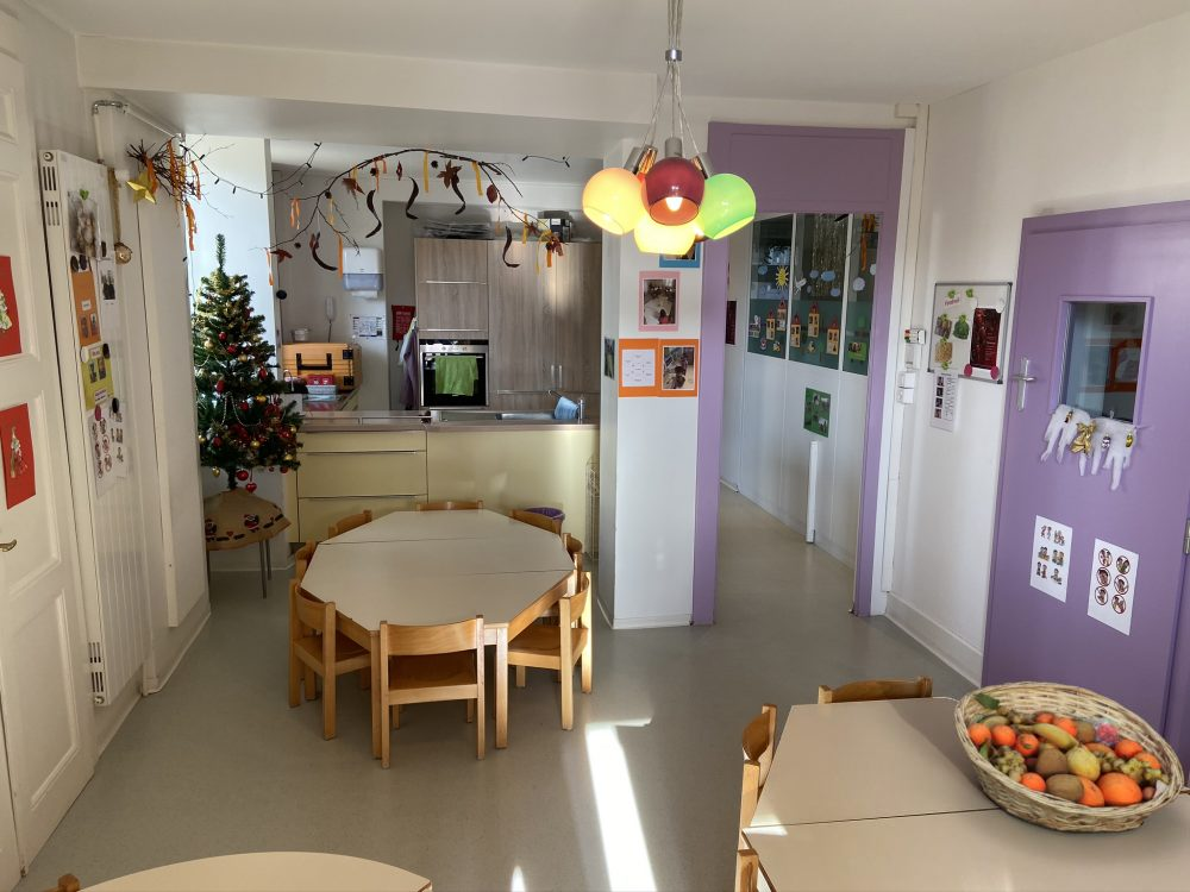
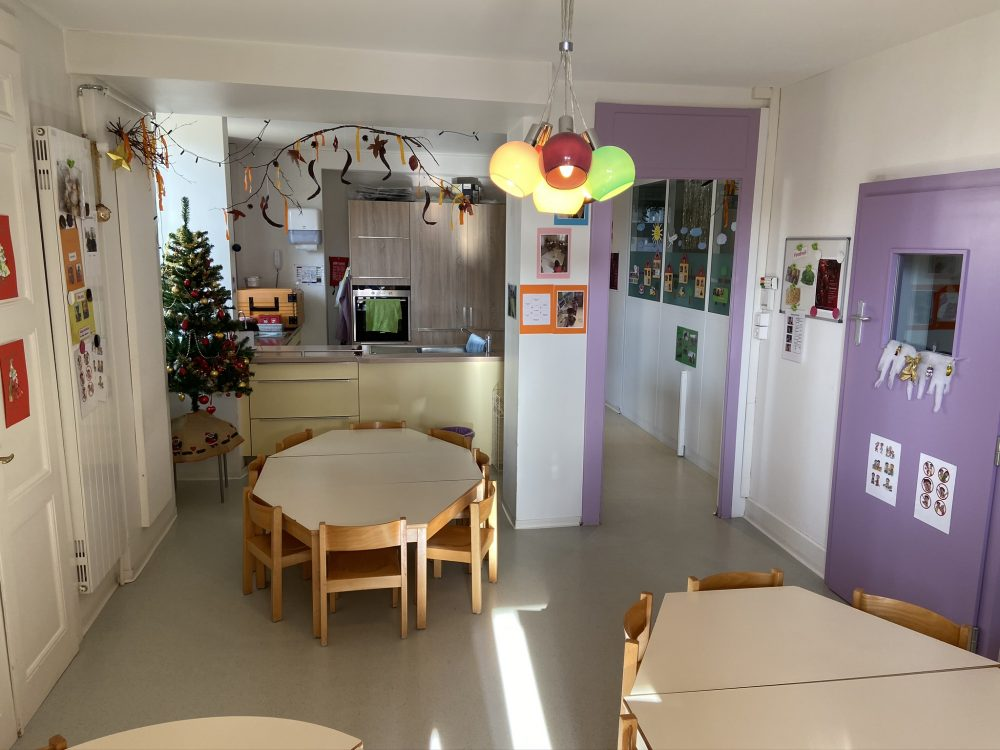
- fruit basket [953,680,1185,835]
